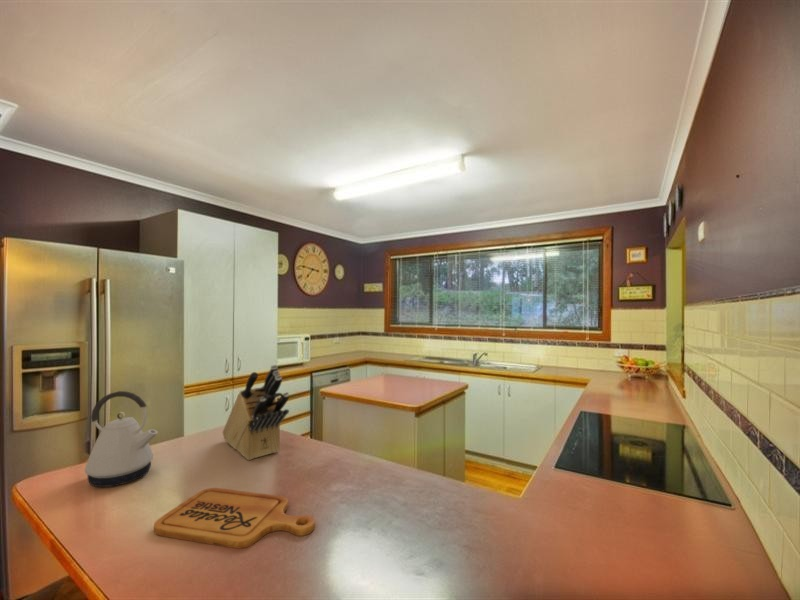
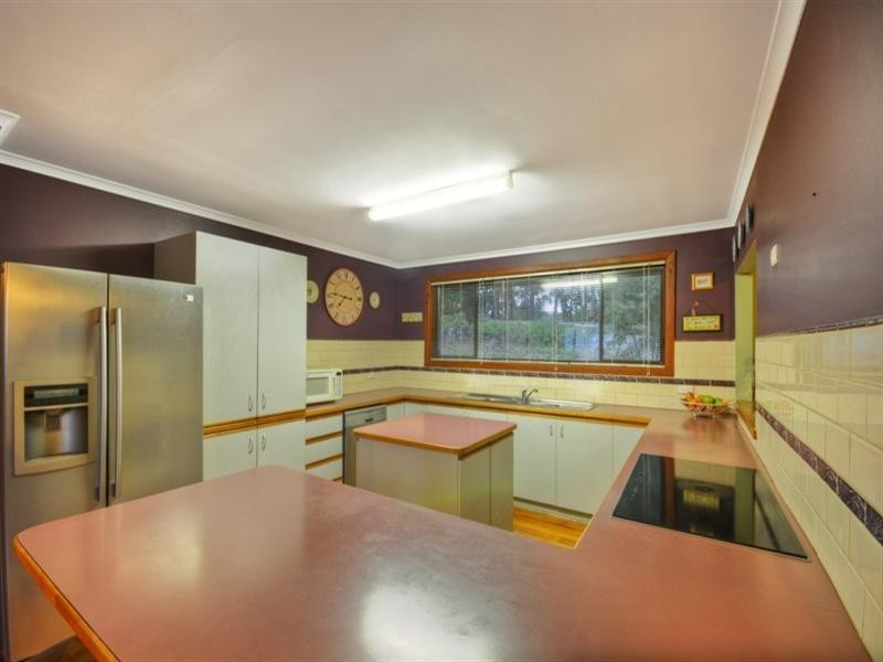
- knife block [222,364,290,461]
- kettle [84,390,159,488]
- cutting board [153,487,316,549]
